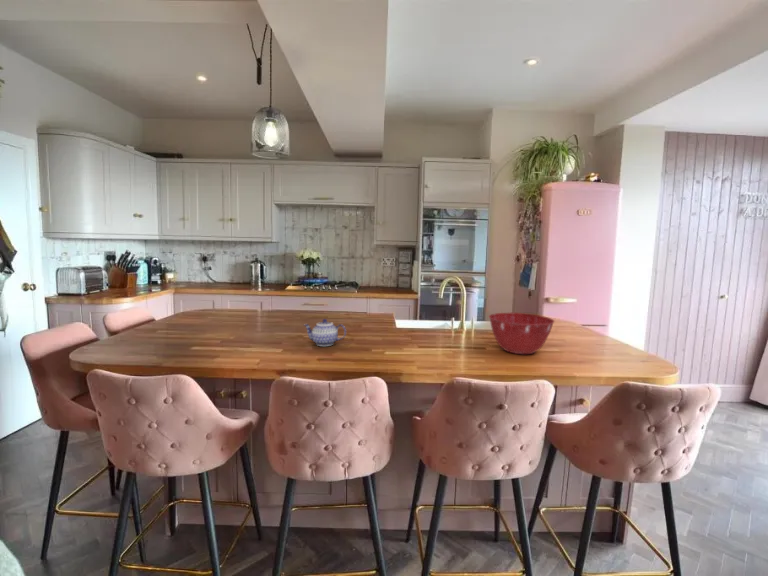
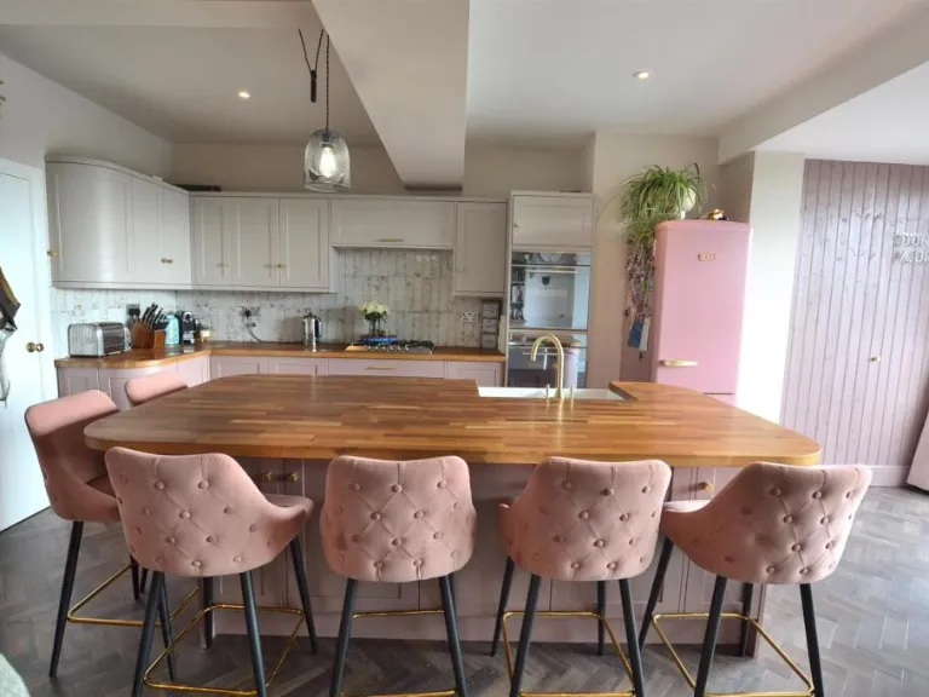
- mixing bowl [488,312,556,355]
- teapot [303,318,347,347]
